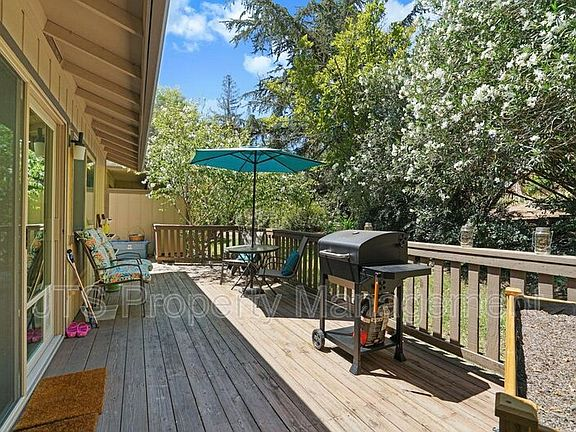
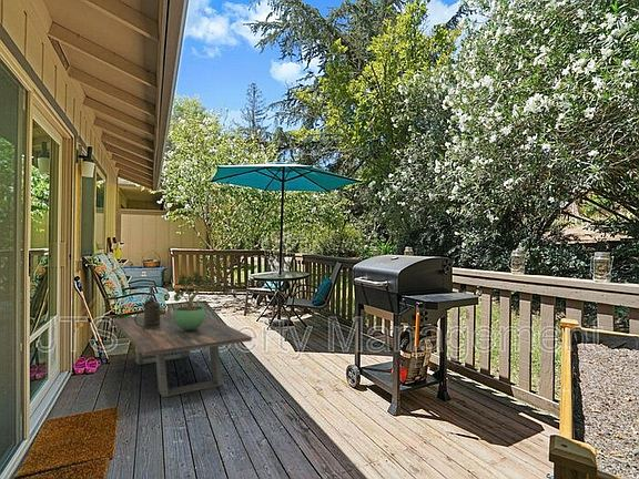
+ oil lamp [134,286,166,329]
+ coffee table [113,312,253,398]
+ potted plant [173,271,213,330]
